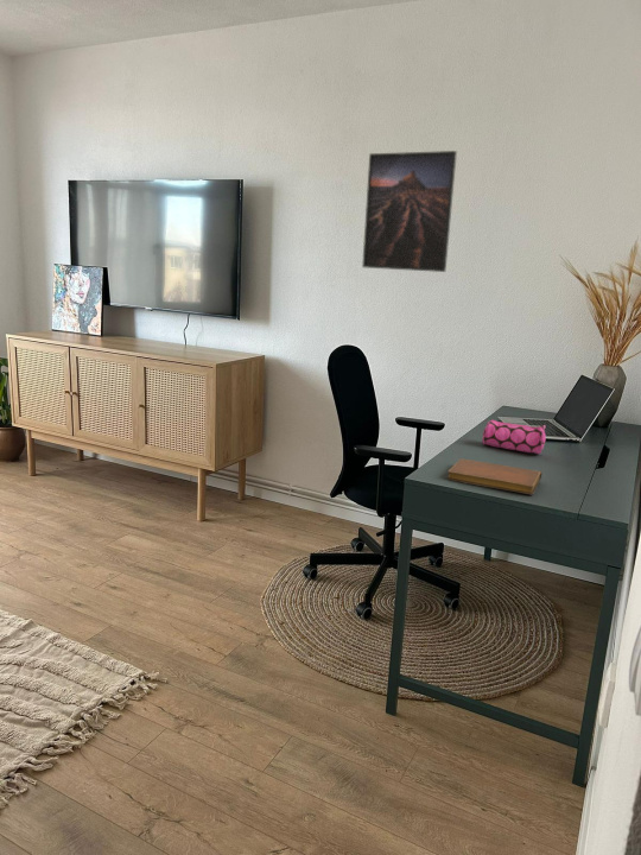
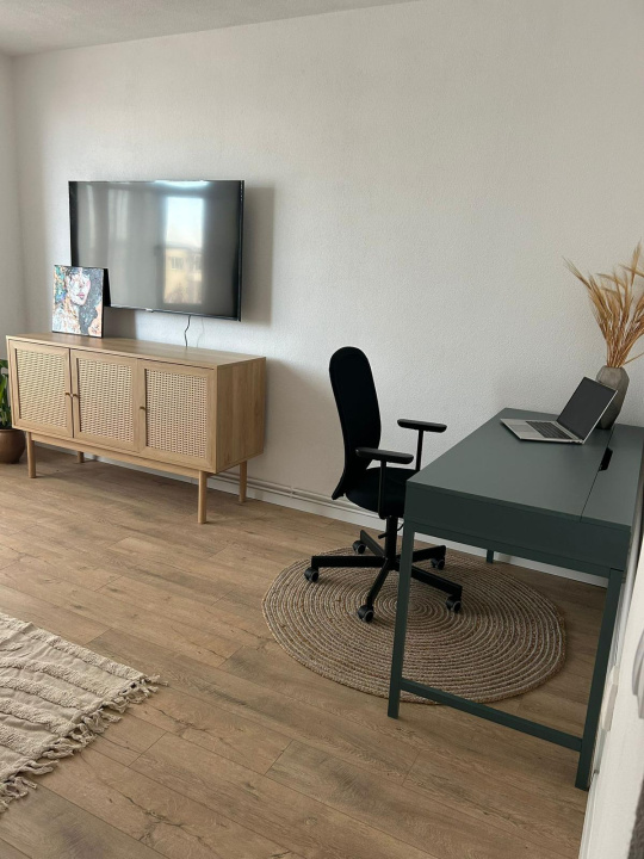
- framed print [361,150,458,273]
- notebook [446,457,544,496]
- pencil case [481,419,547,455]
